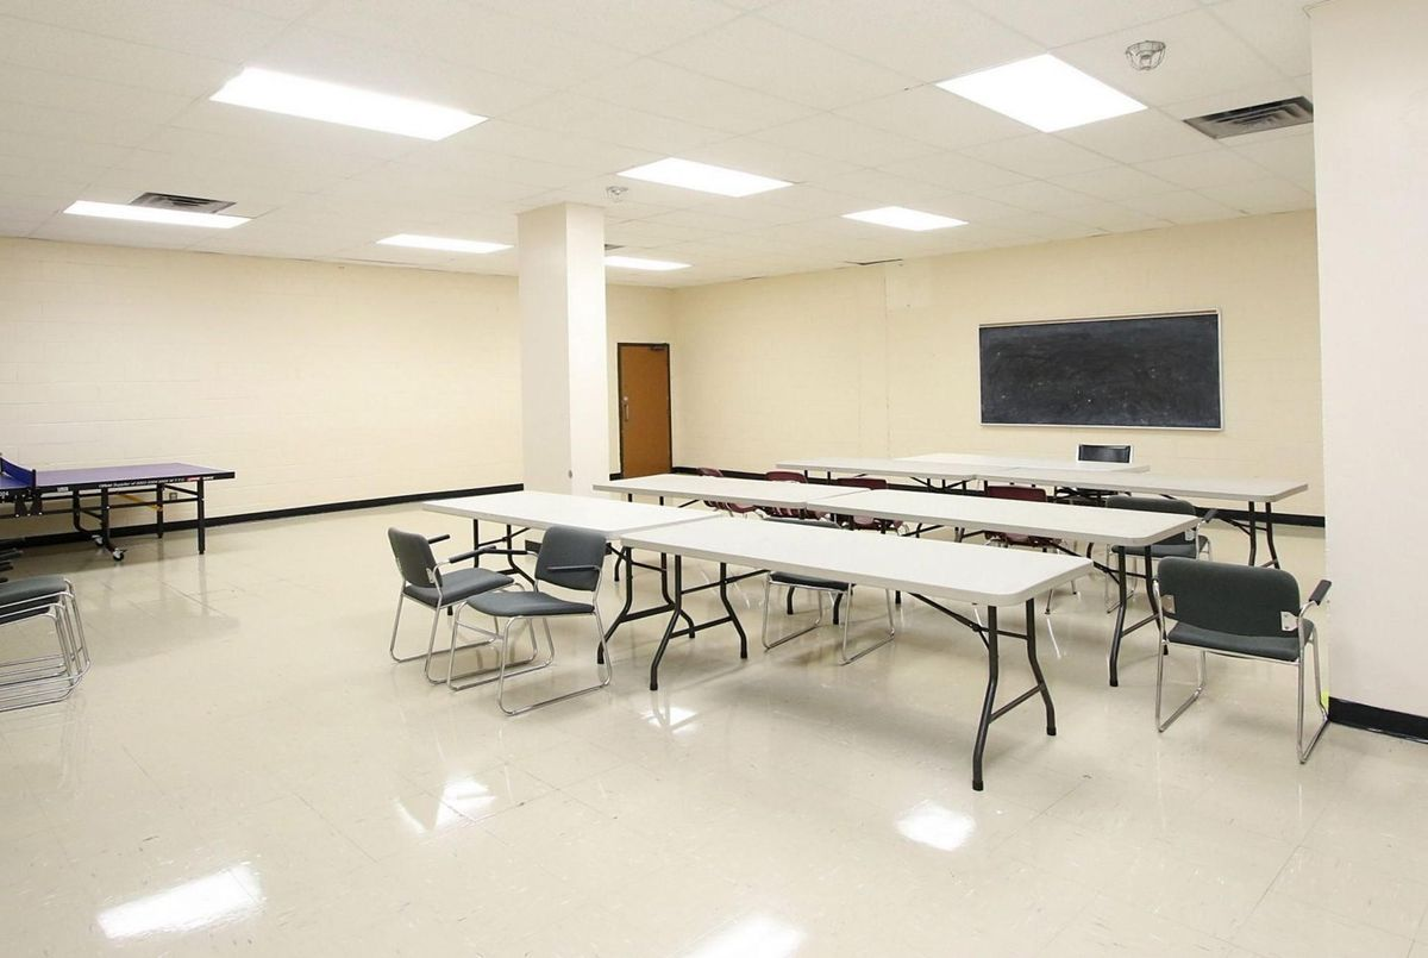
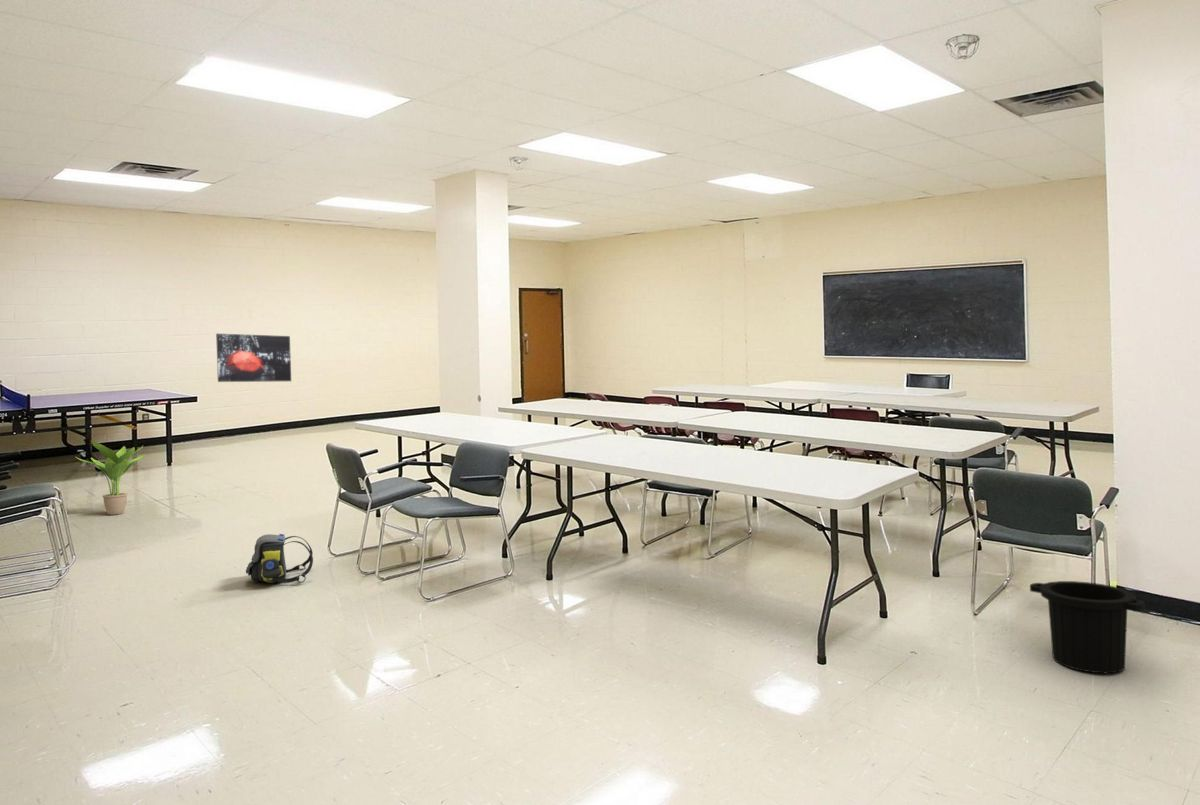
+ shoulder bag [245,533,314,584]
+ potted plant [75,438,147,516]
+ wall art [215,333,292,383]
+ trash can [1029,580,1146,675]
